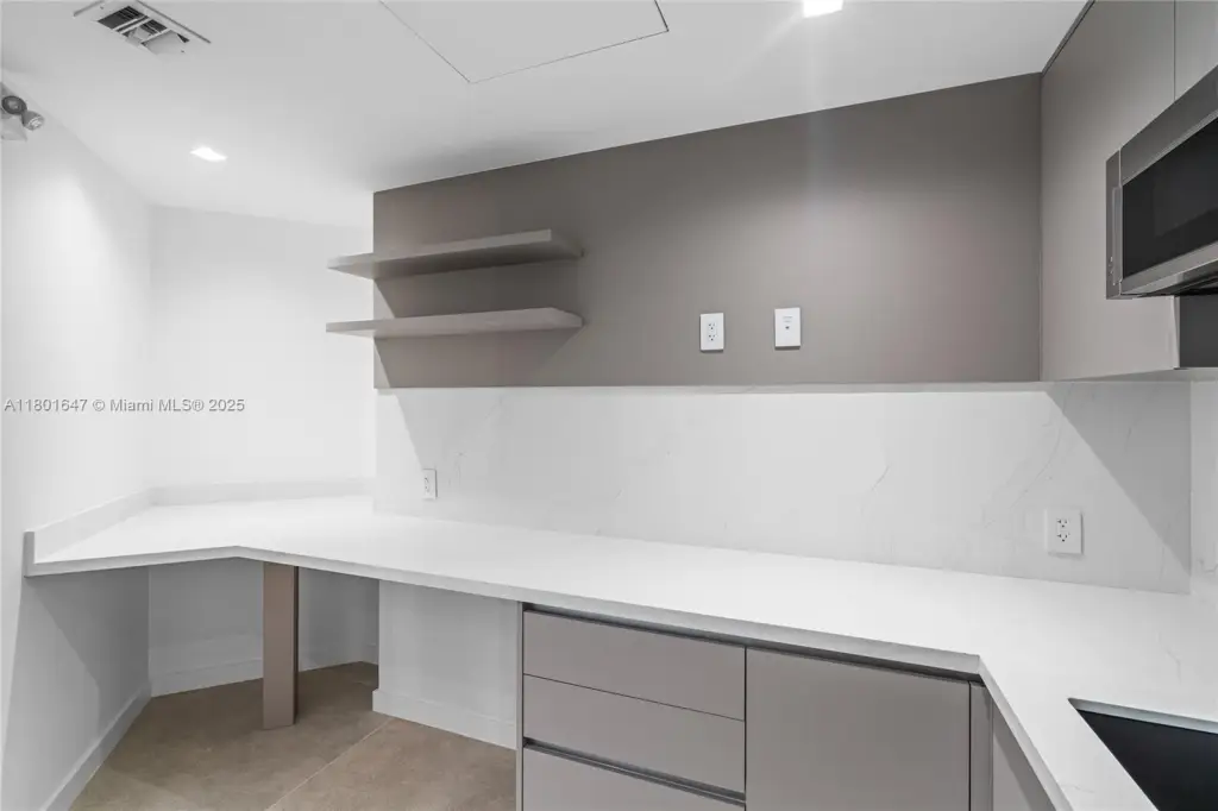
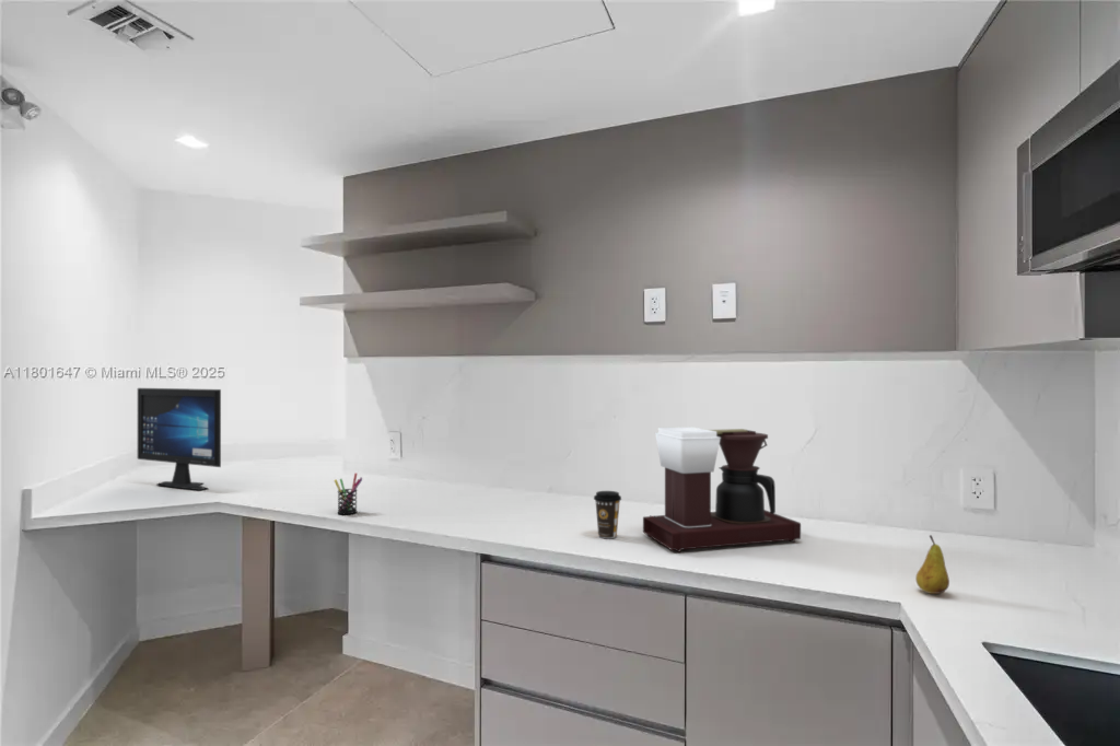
+ computer monitor [137,387,222,491]
+ coffee cup [593,490,622,539]
+ pen holder [332,473,363,515]
+ fruit [914,534,950,595]
+ coffee maker [642,426,802,553]
